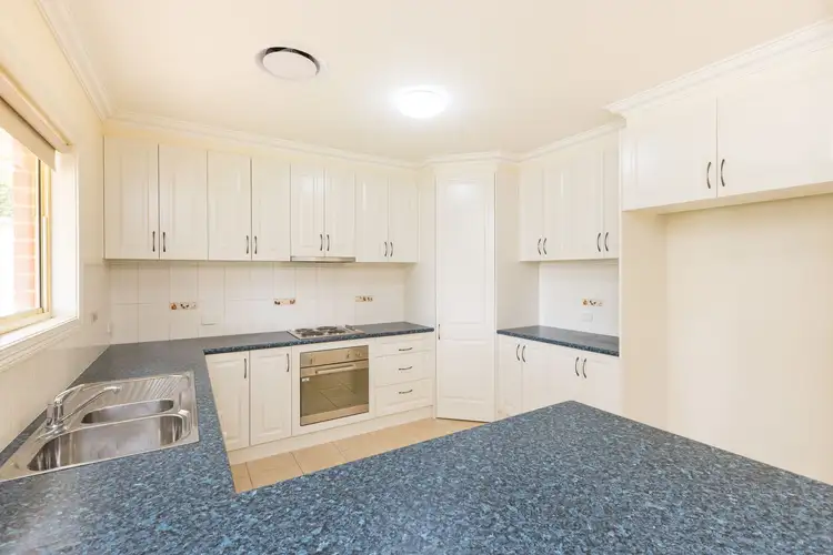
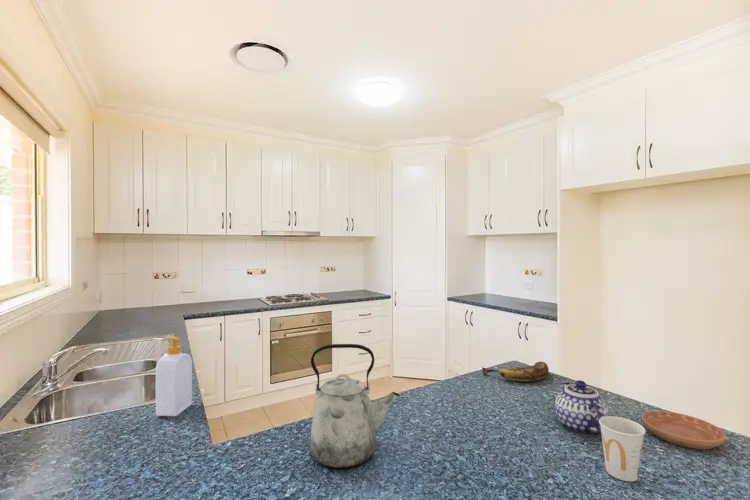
+ saucer [641,410,727,450]
+ kettle [309,343,401,469]
+ cup [599,415,647,482]
+ teapot [554,379,610,435]
+ soap bottle [155,336,193,417]
+ banana [481,361,550,383]
